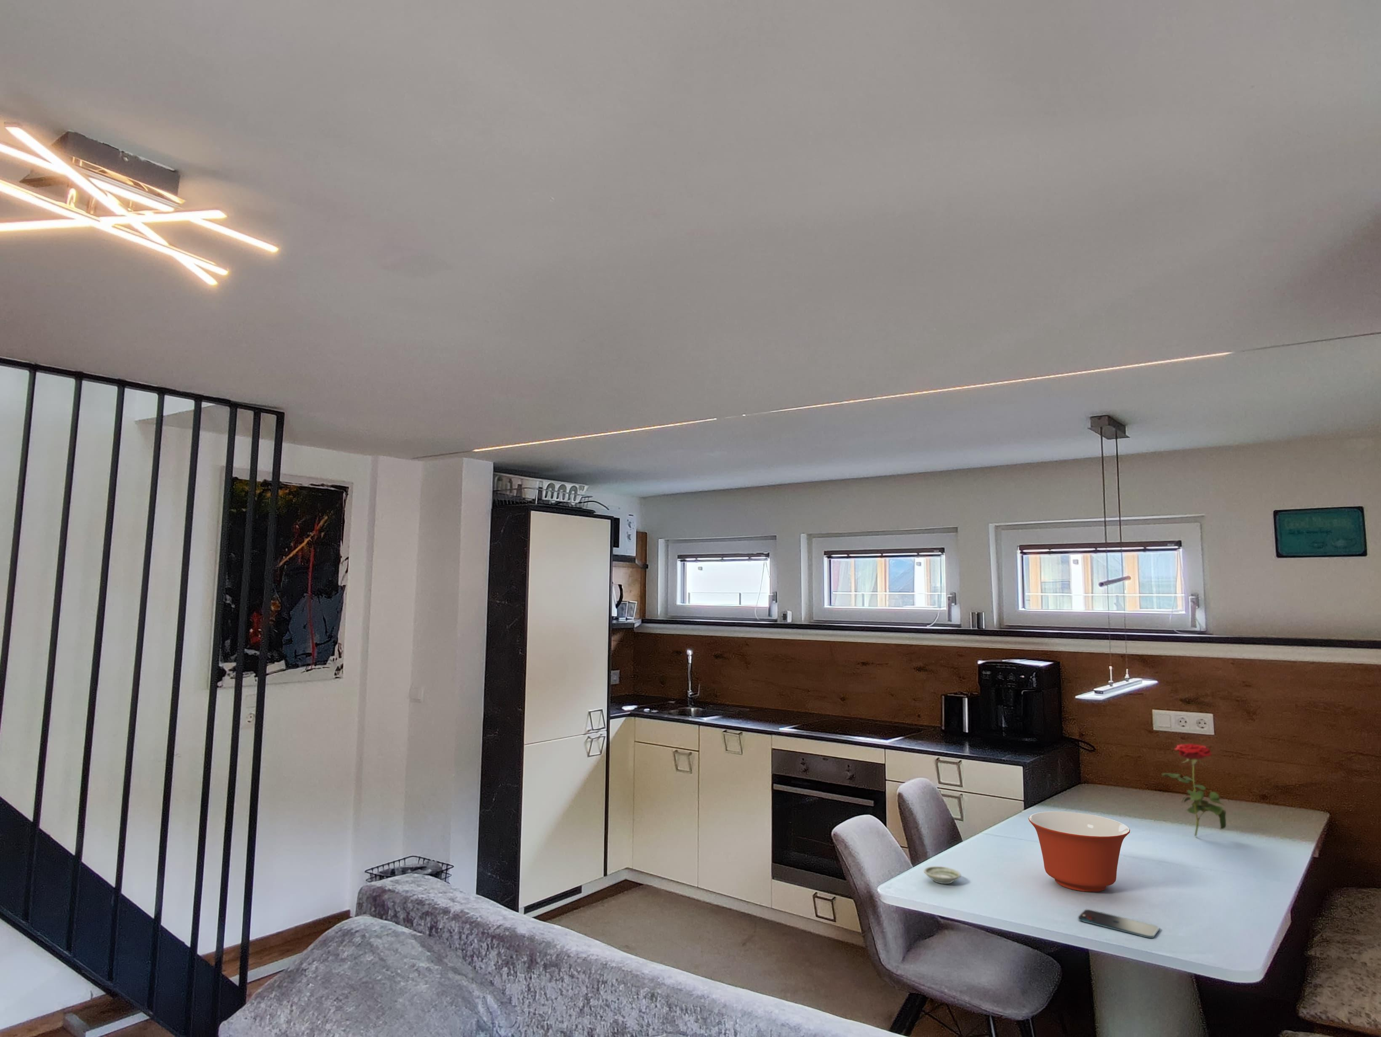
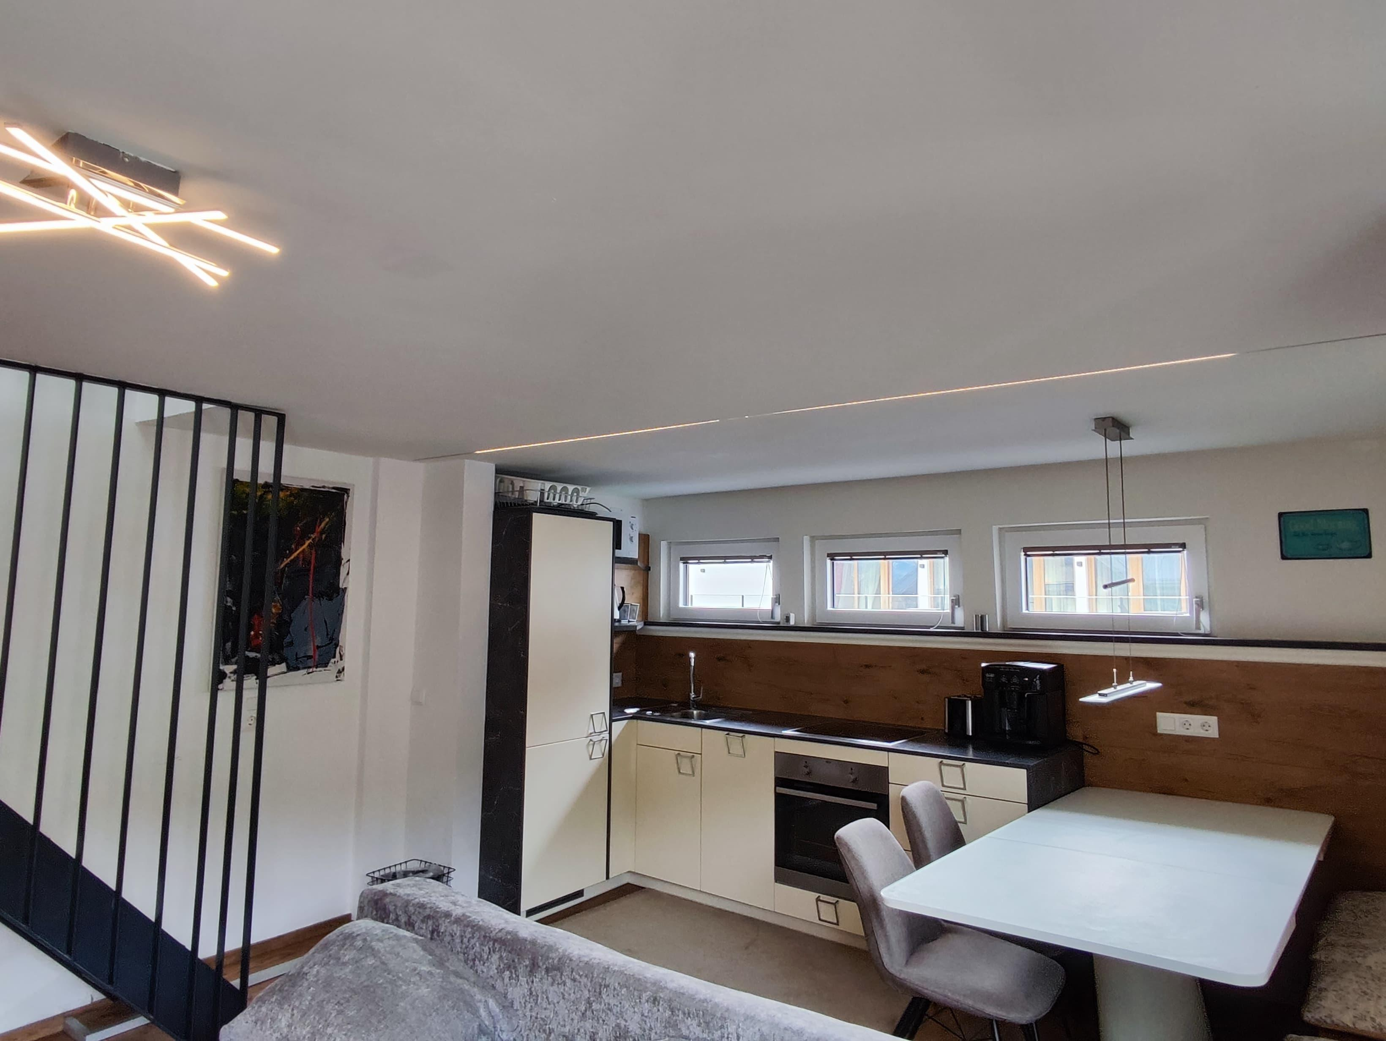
- flower [1161,743,1226,837]
- smartphone [1078,910,1160,939]
- mixing bowl [1028,812,1130,892]
- saucer [923,866,961,884]
